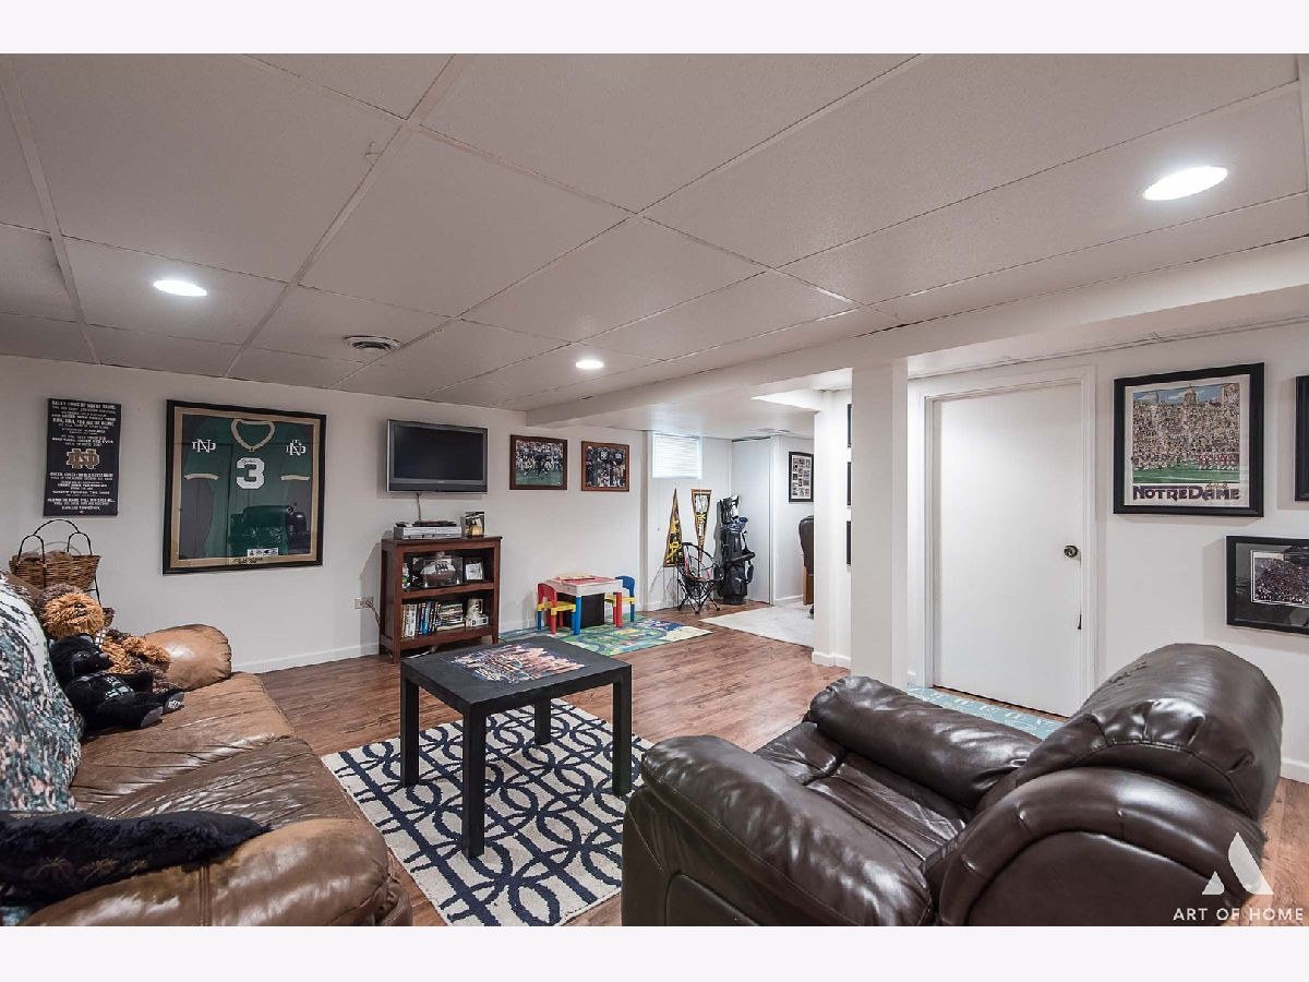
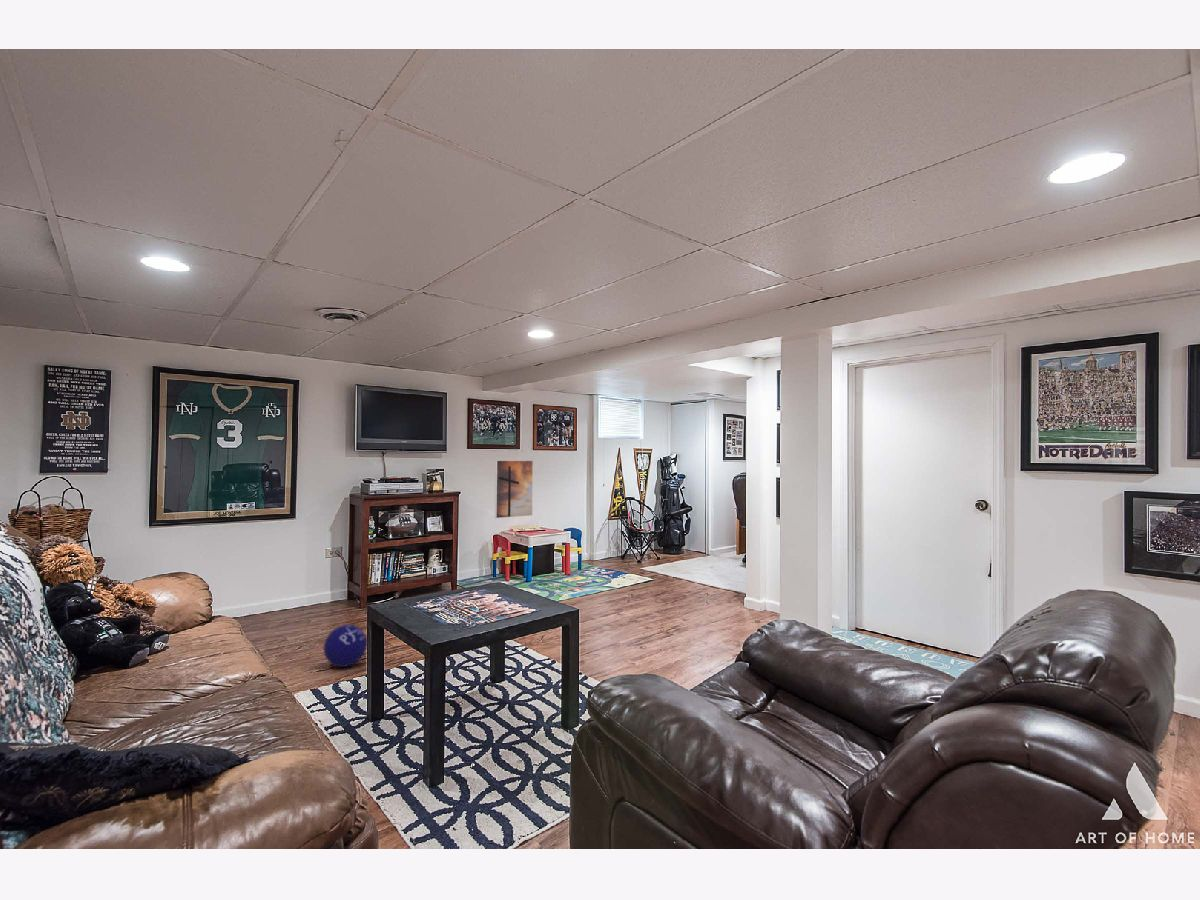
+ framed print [494,459,534,519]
+ ball [323,624,368,668]
